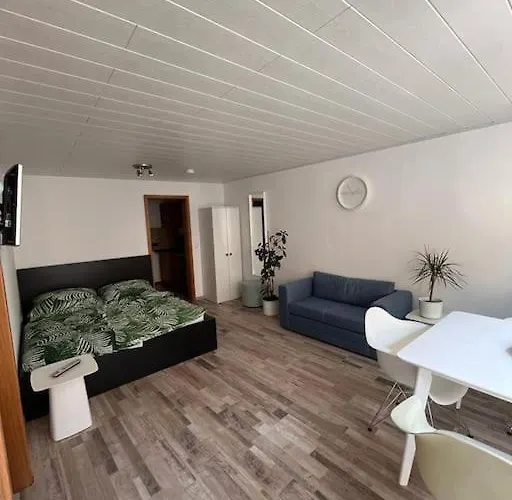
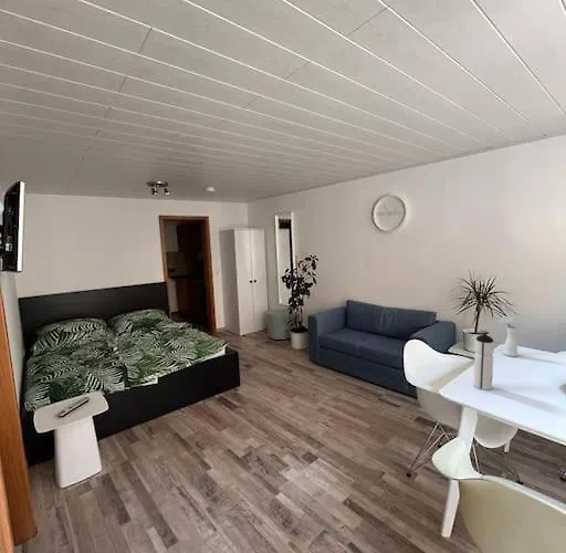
+ water bottle [472,332,495,392]
+ vase [497,315,520,357]
